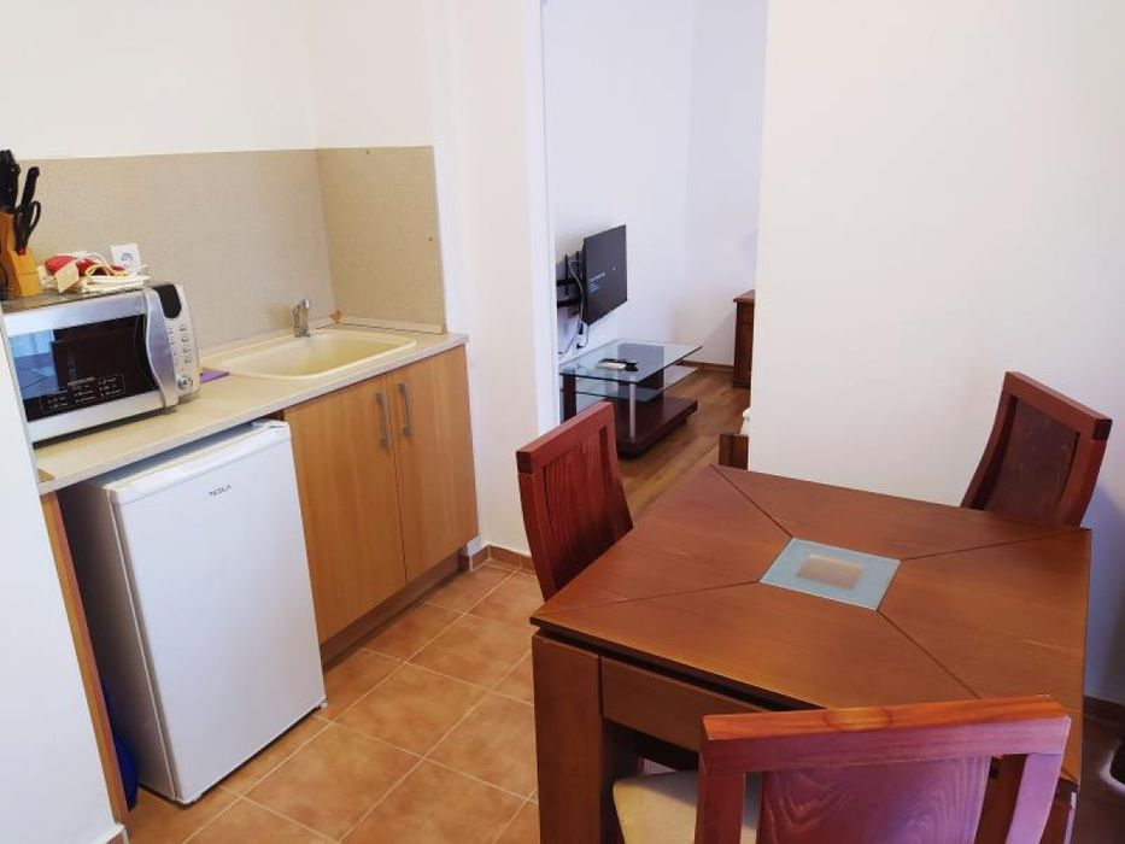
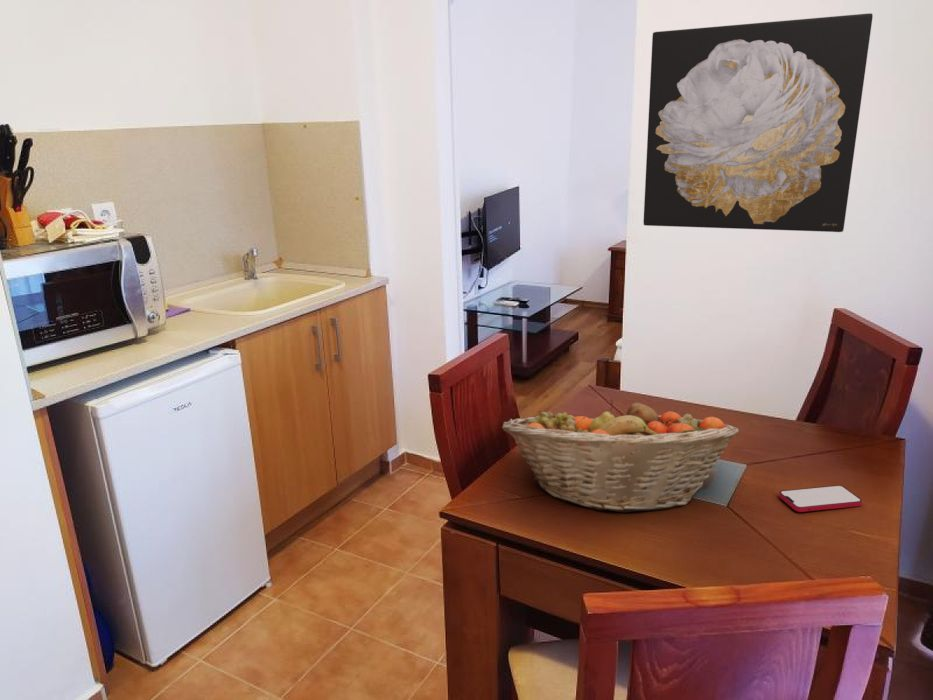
+ wall art [642,12,874,233]
+ fruit basket [501,398,740,514]
+ smartphone [778,484,863,513]
